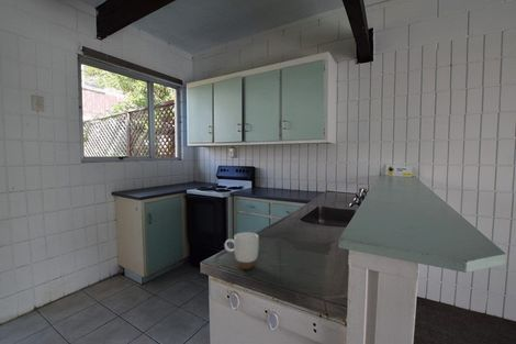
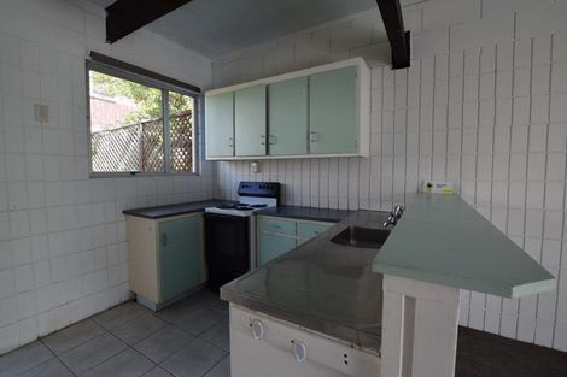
- mug [223,231,260,270]
